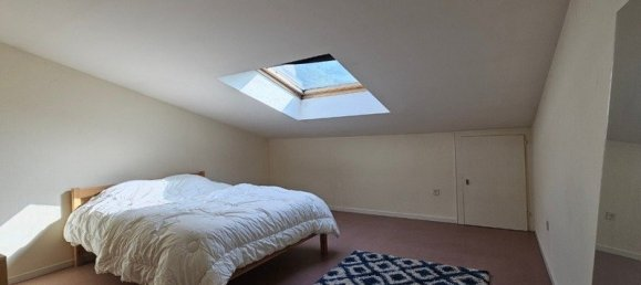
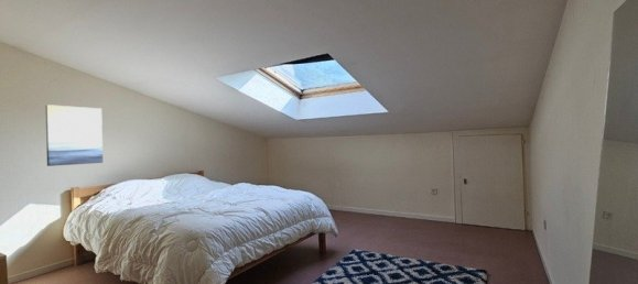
+ wall art [44,103,104,167]
